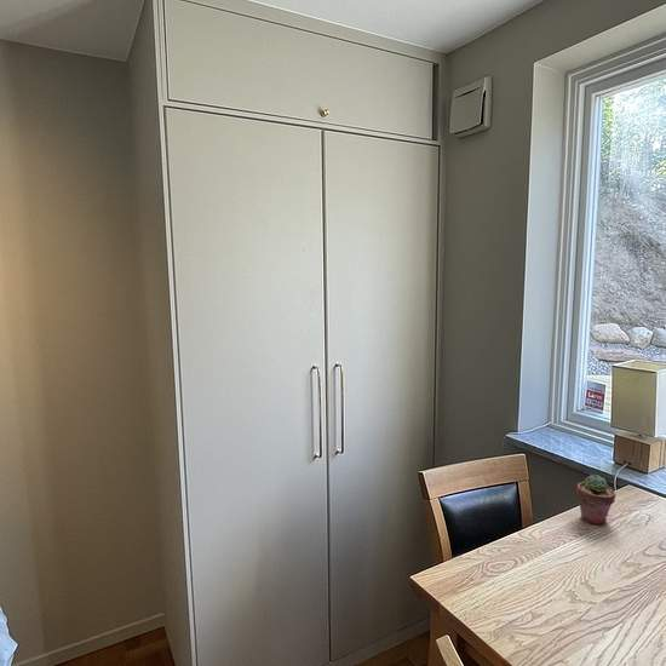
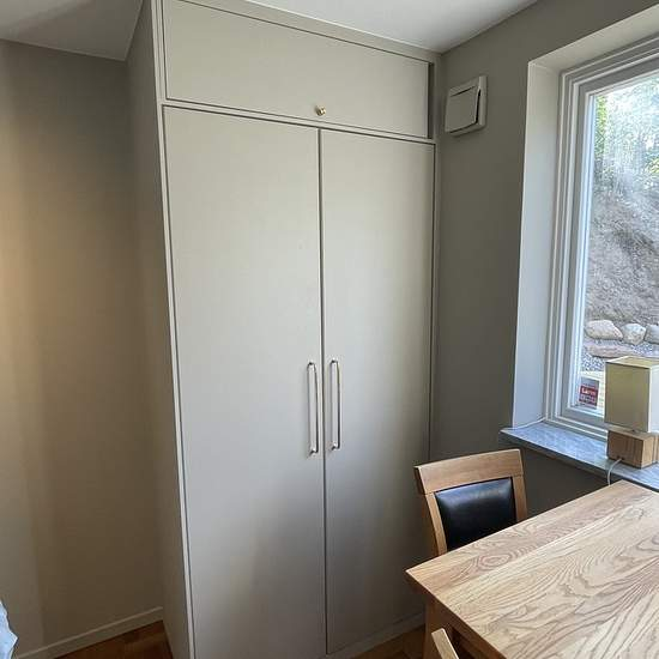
- potted succulent [575,473,616,526]
